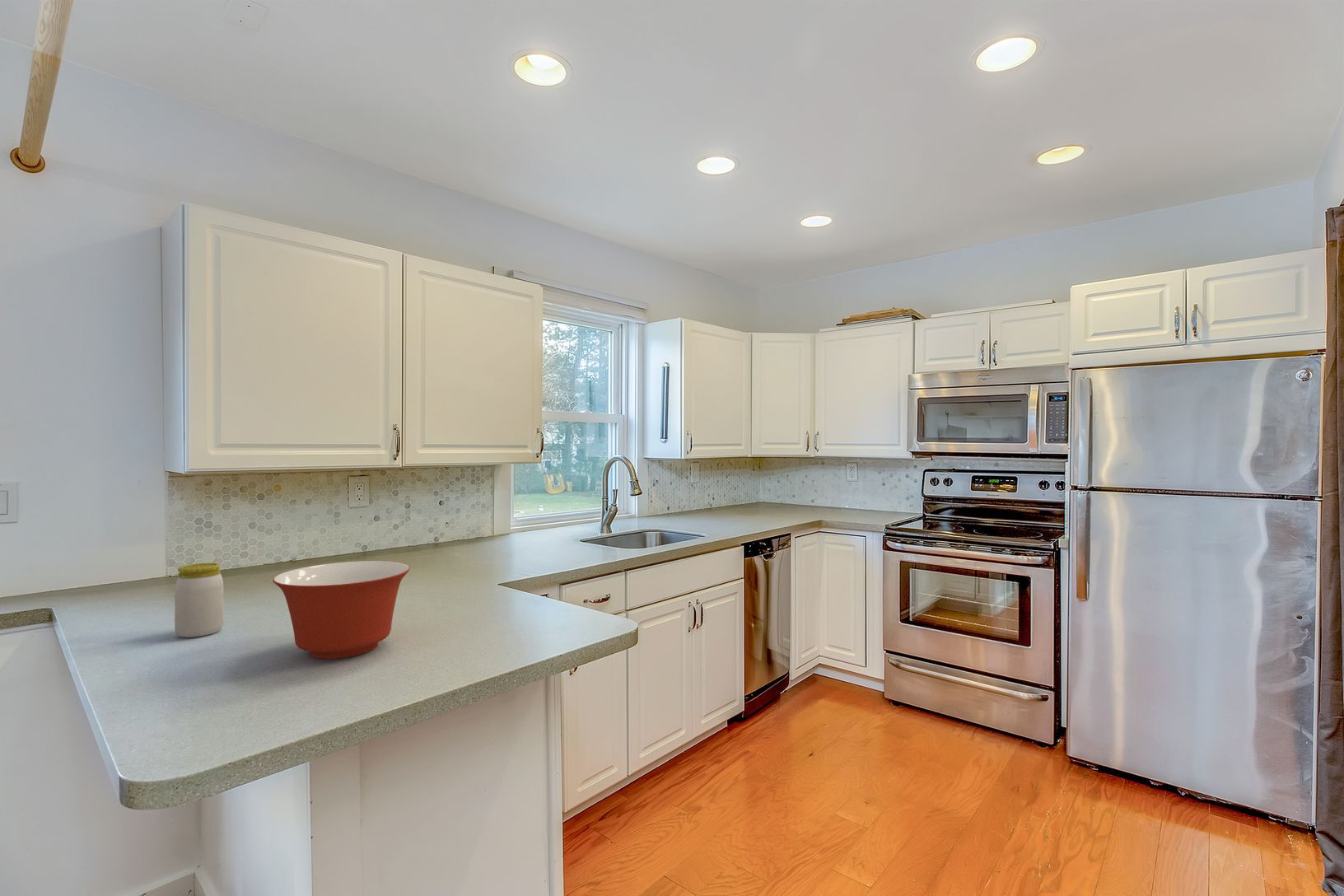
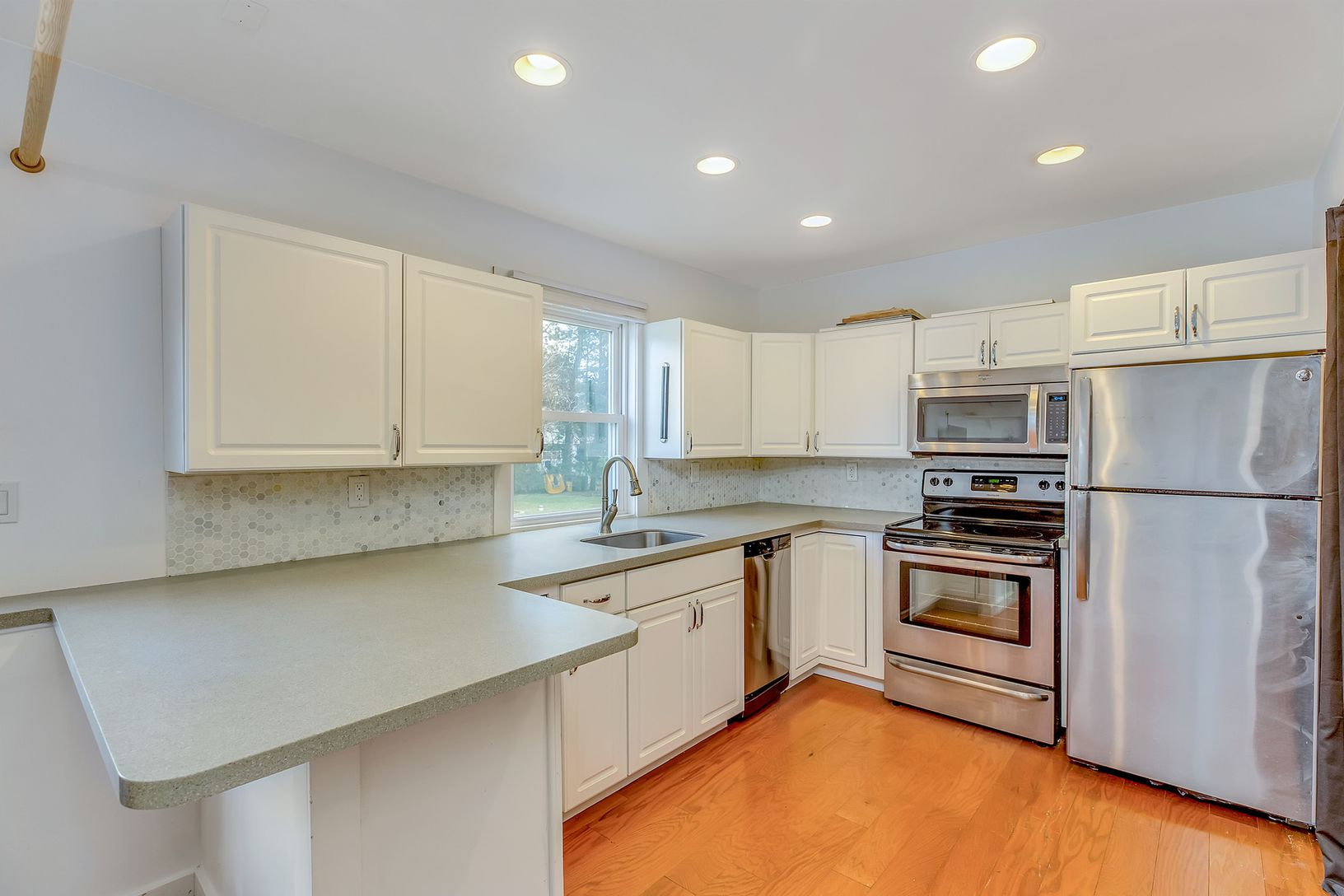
- mixing bowl [272,560,411,660]
- jar [174,562,224,638]
